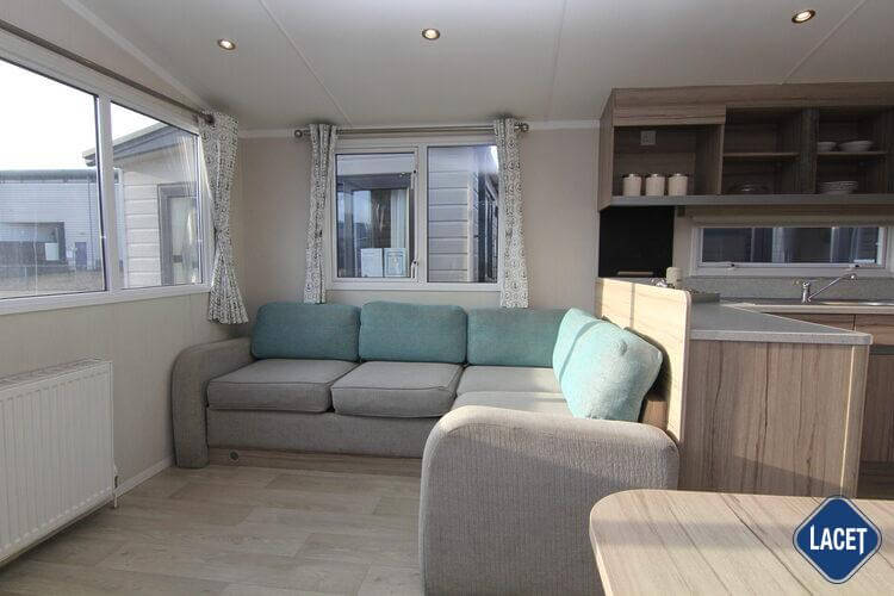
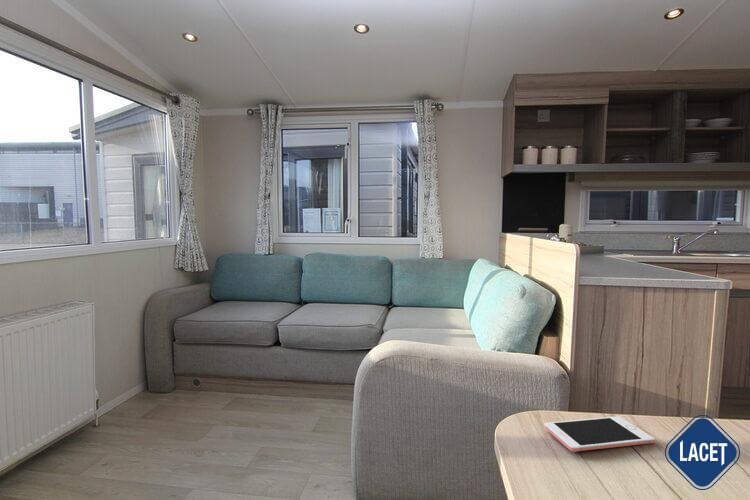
+ cell phone [544,415,656,453]
